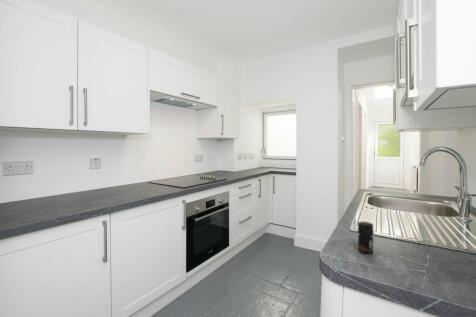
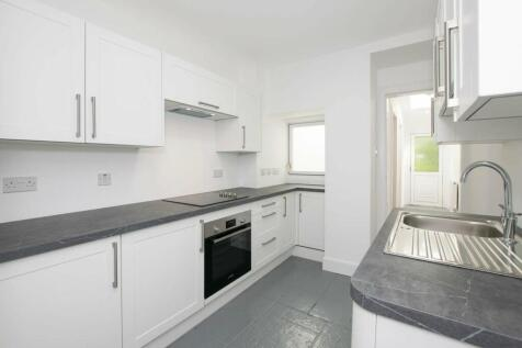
- jar [357,221,375,255]
